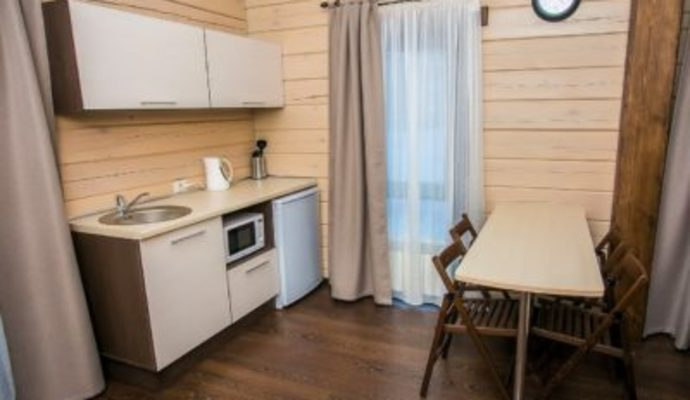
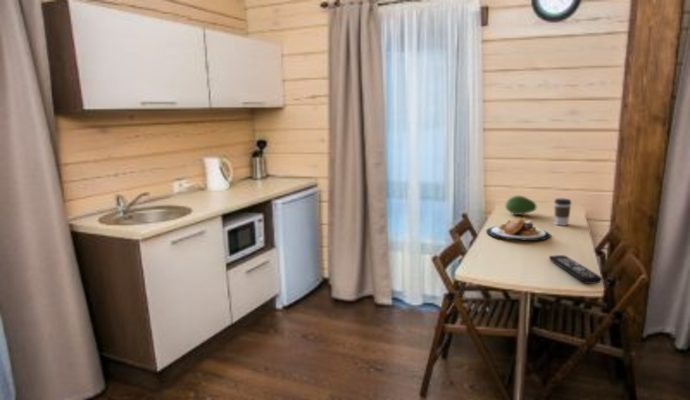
+ fruit [504,195,537,216]
+ plate [485,217,551,242]
+ coffee cup [553,198,572,227]
+ remote control [548,254,603,285]
